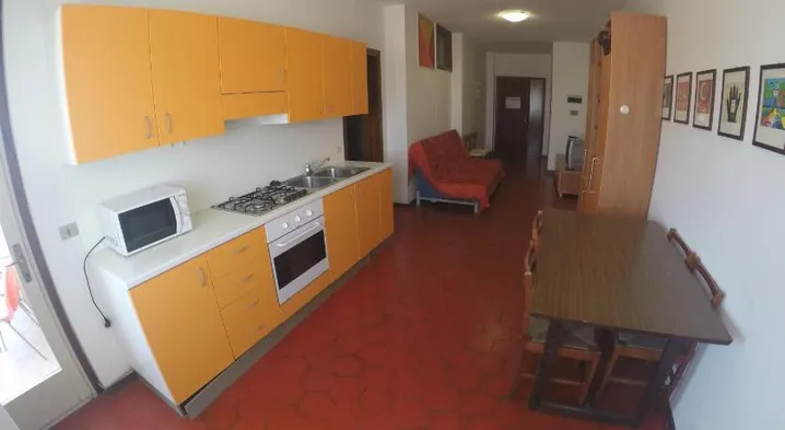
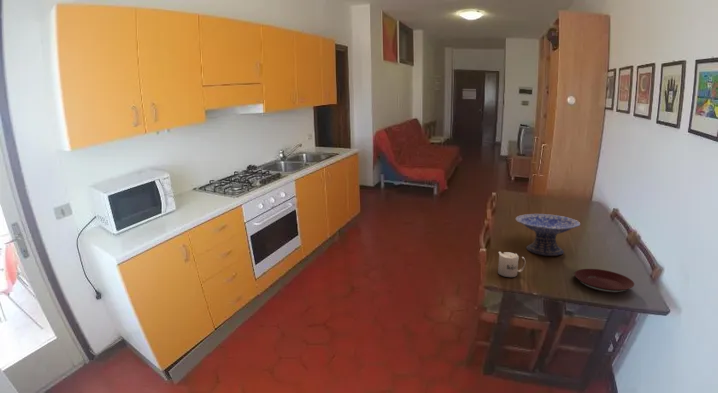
+ decorative bowl [515,213,581,257]
+ mug [497,251,527,278]
+ plate [574,268,635,294]
